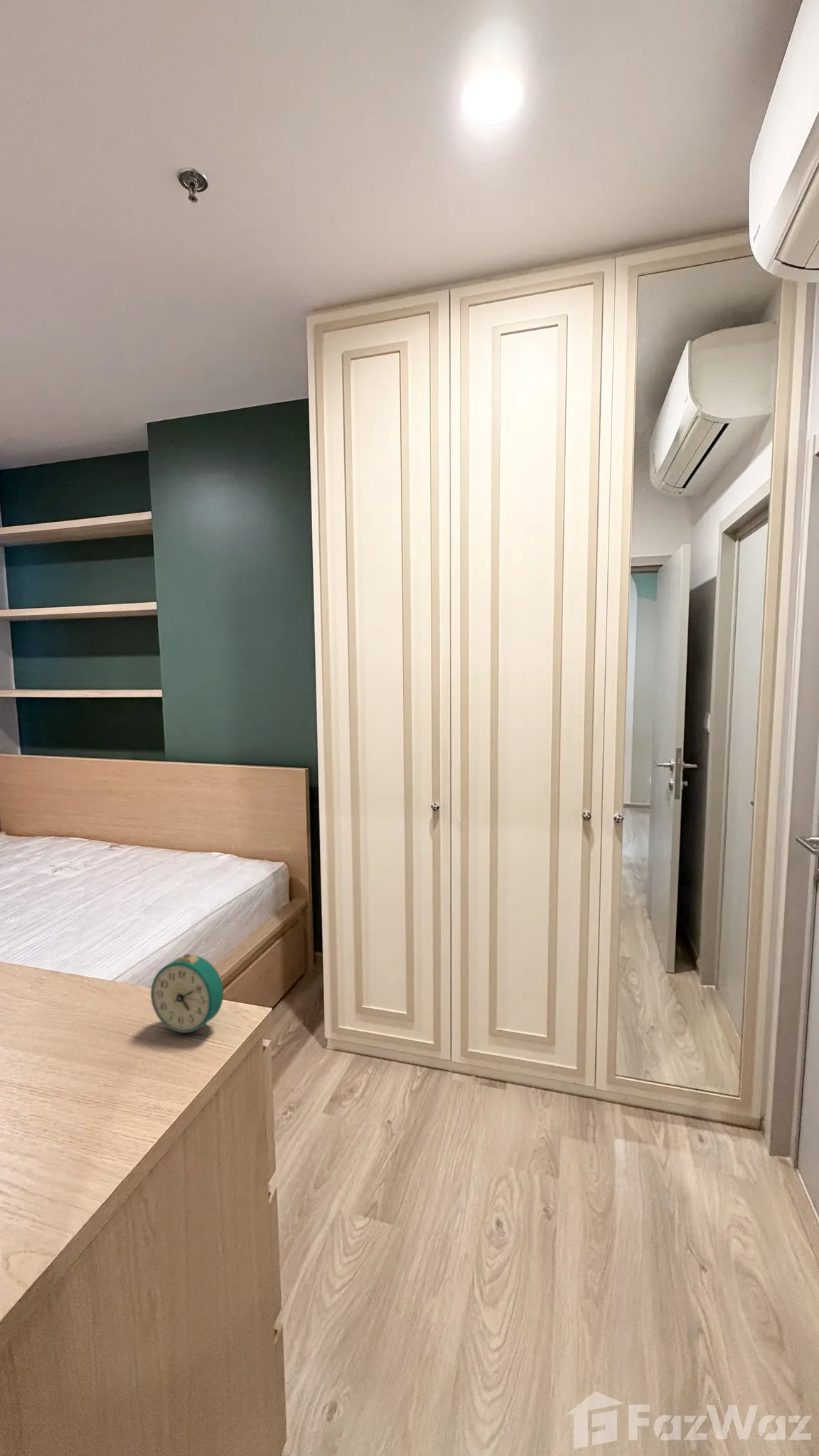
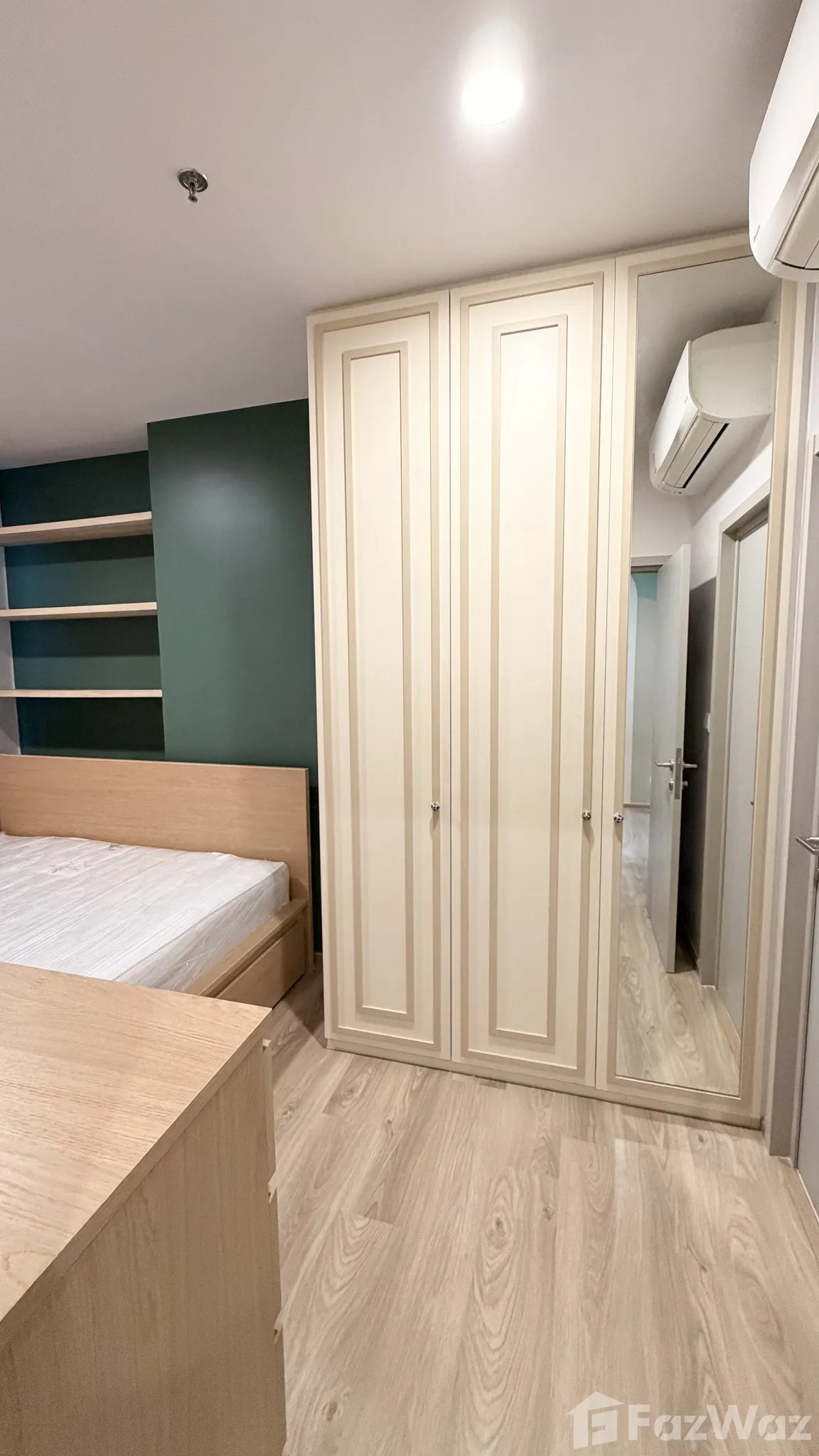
- alarm clock [150,953,224,1034]
